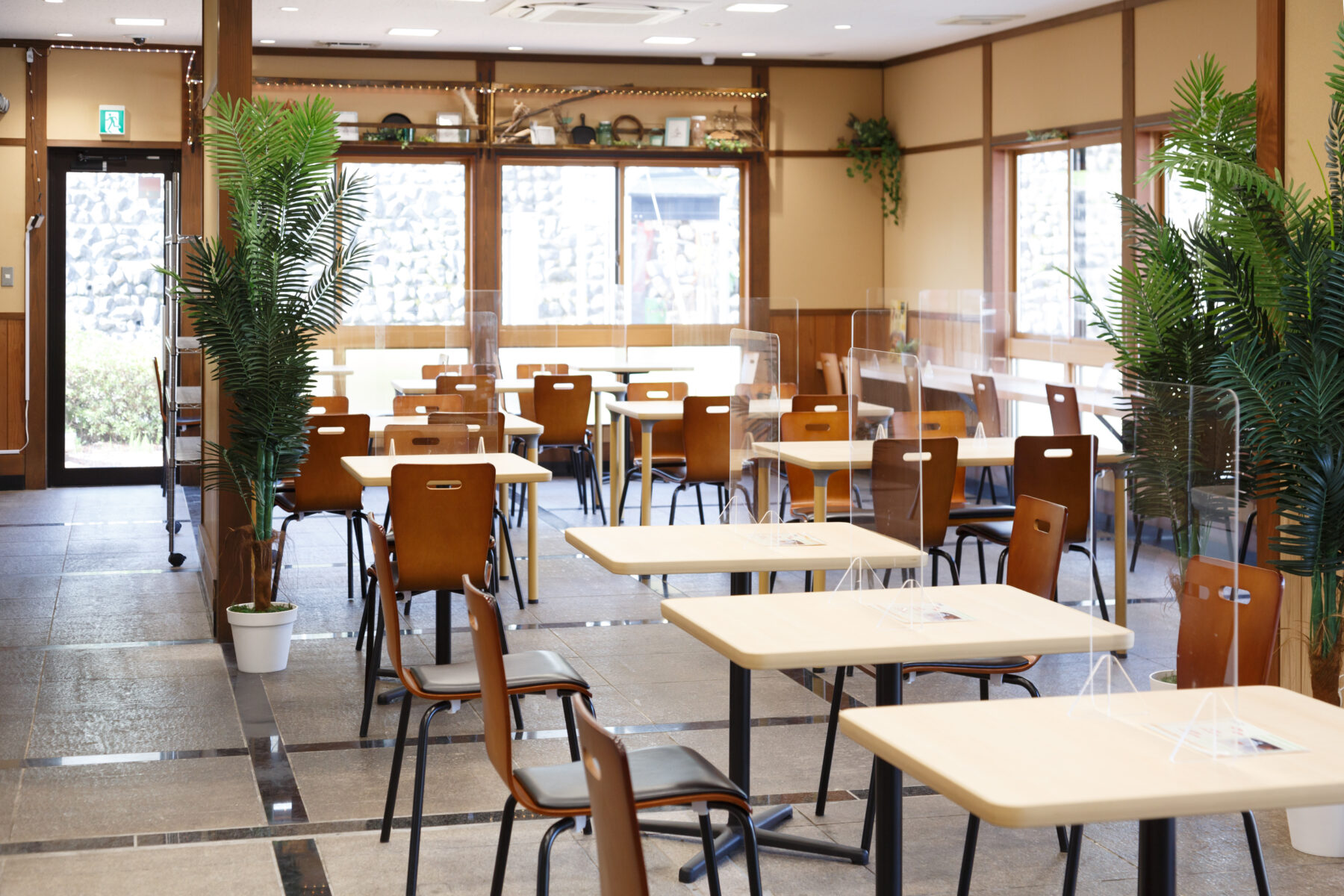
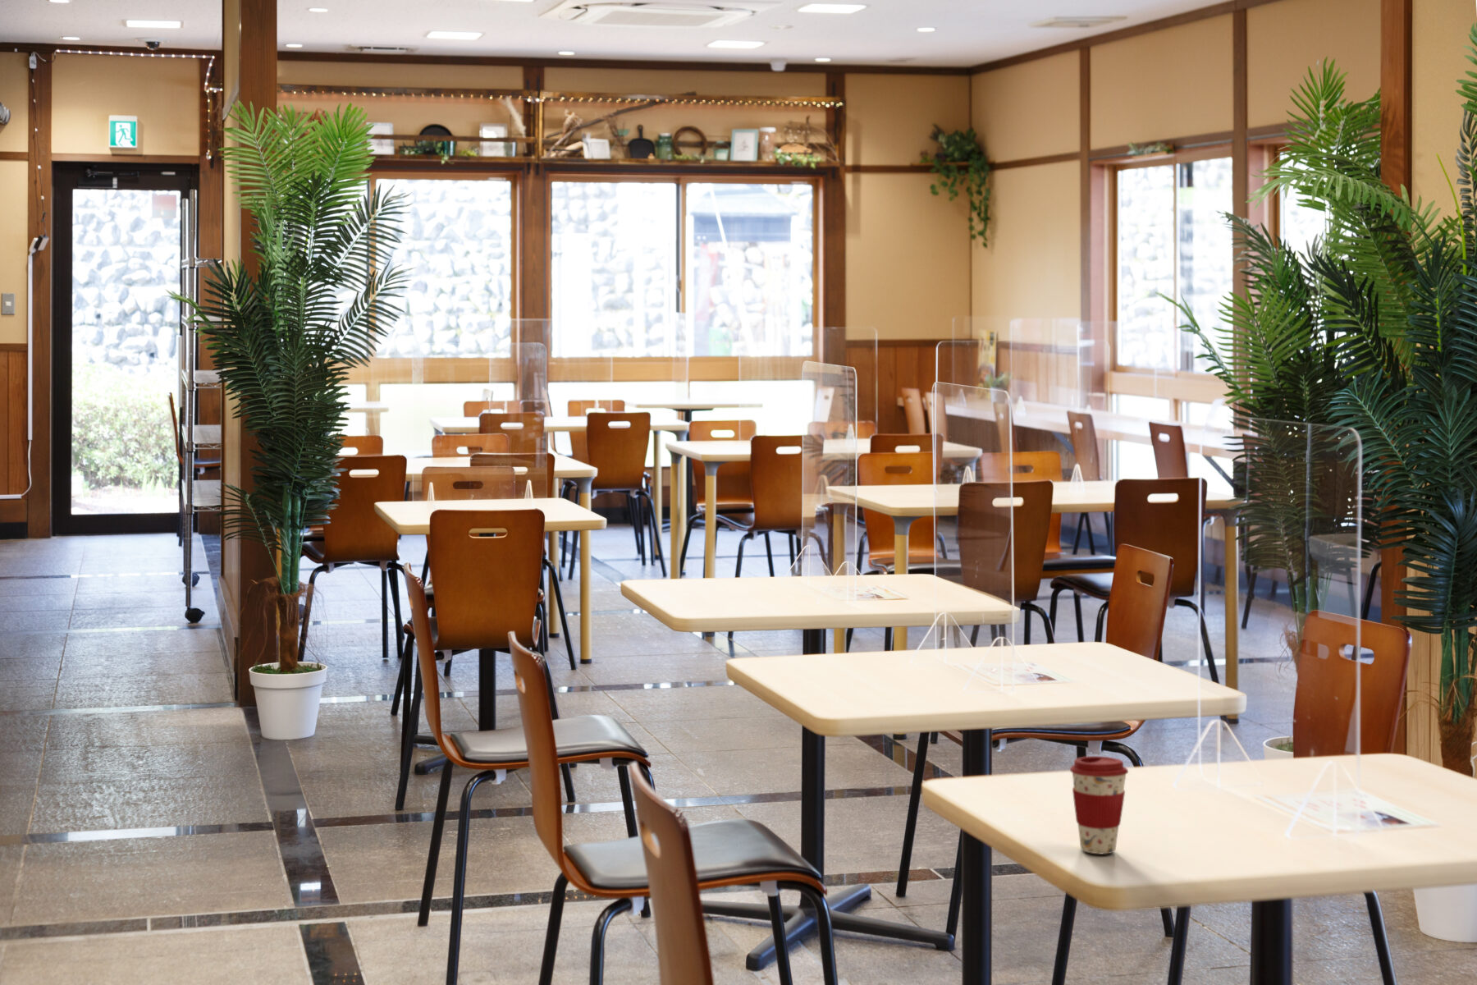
+ coffee cup [1069,755,1129,855]
